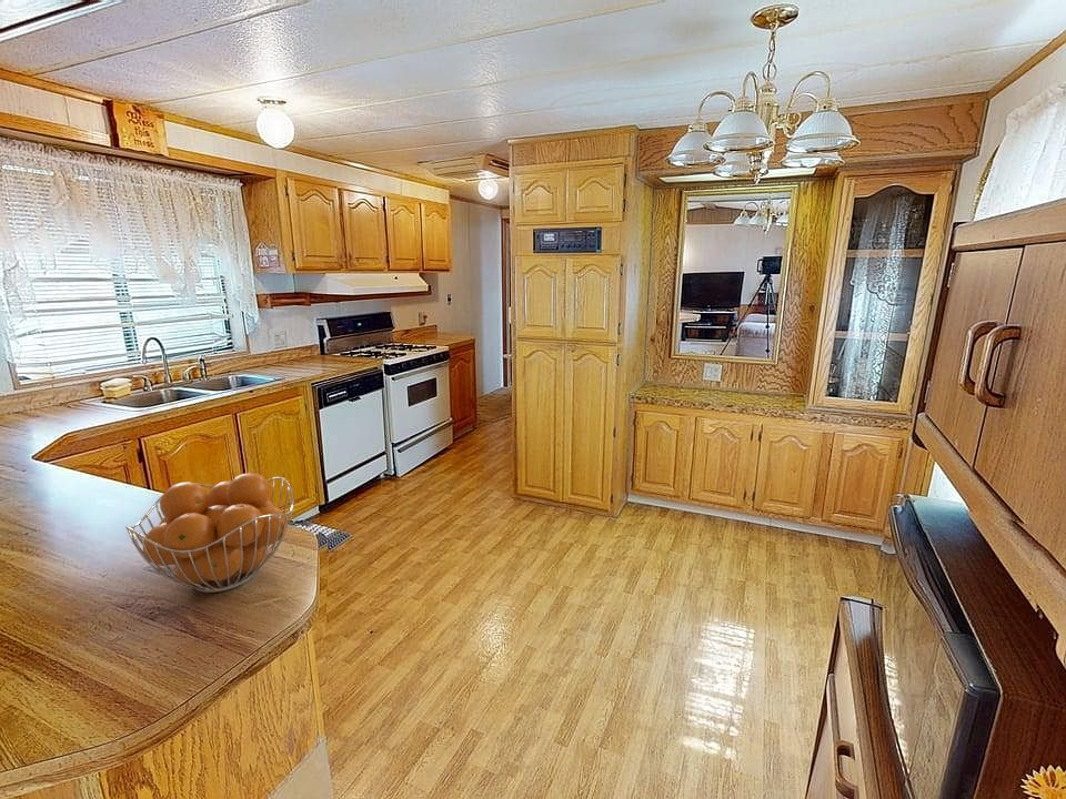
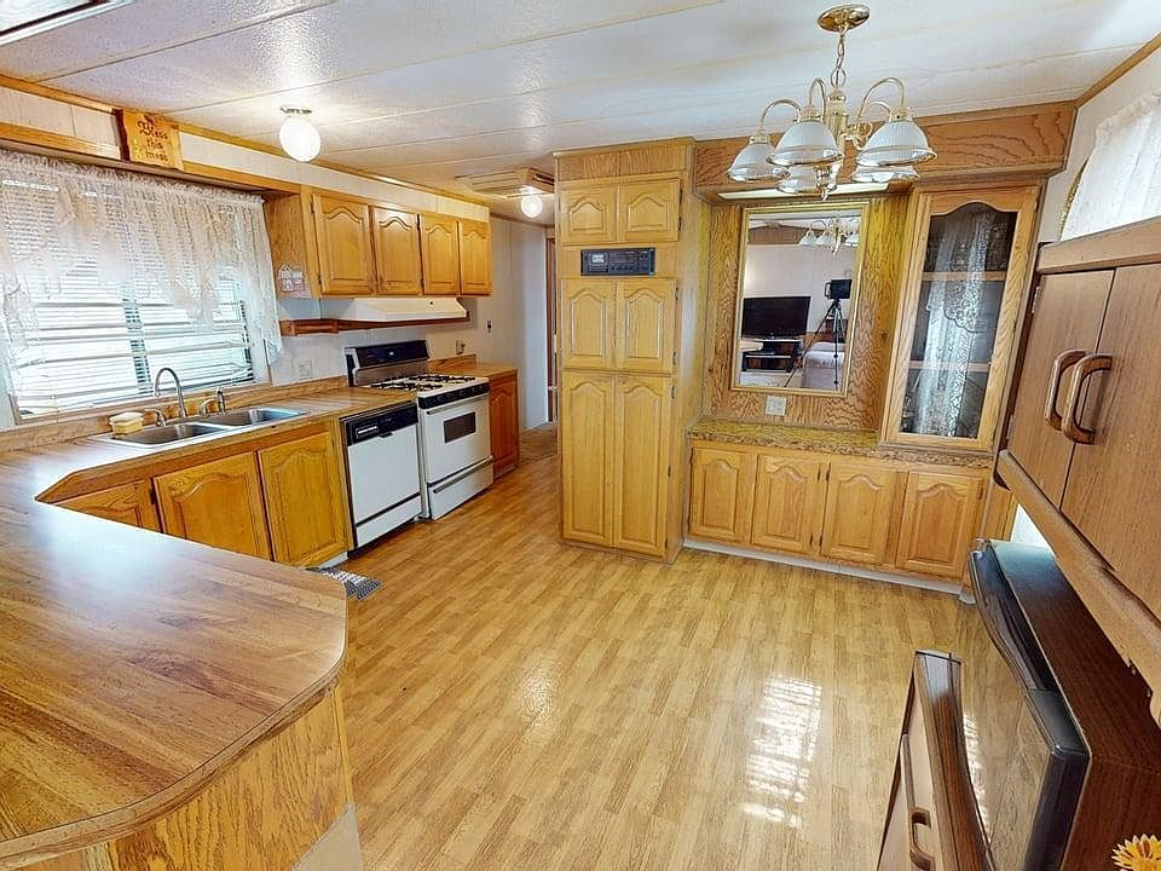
- fruit basket [124,472,295,594]
